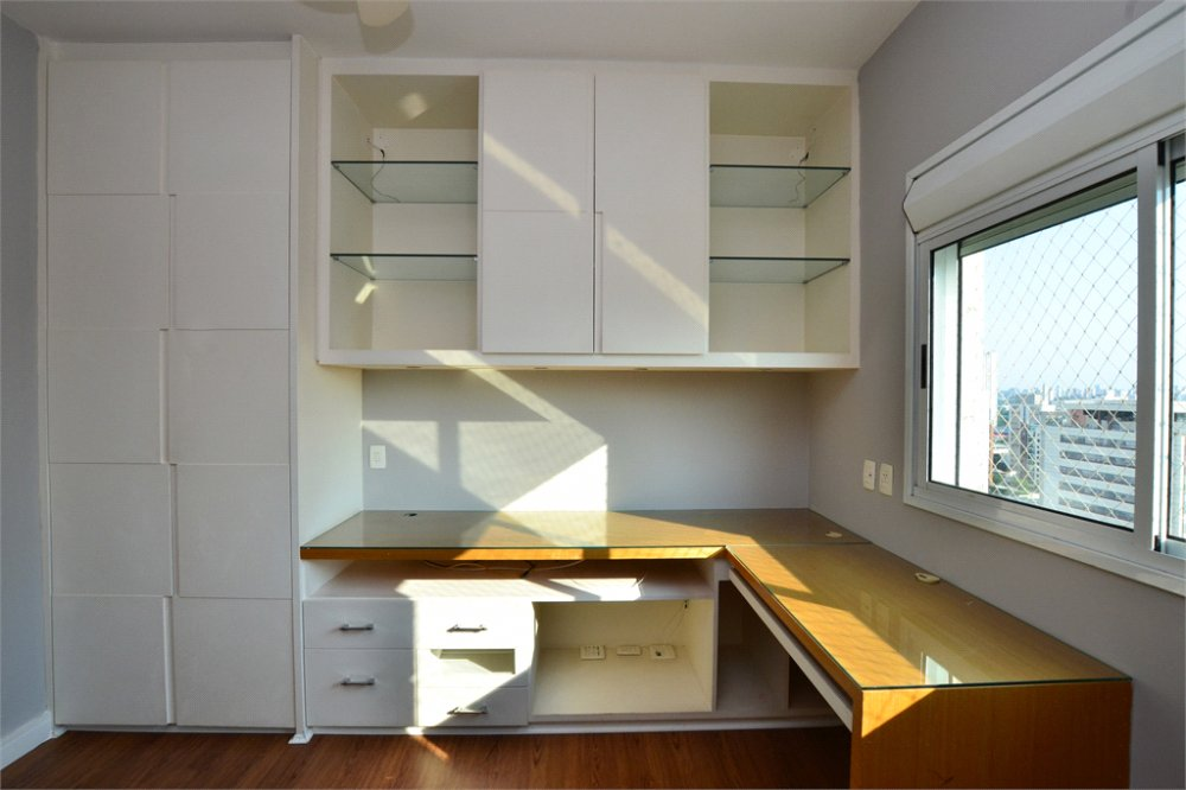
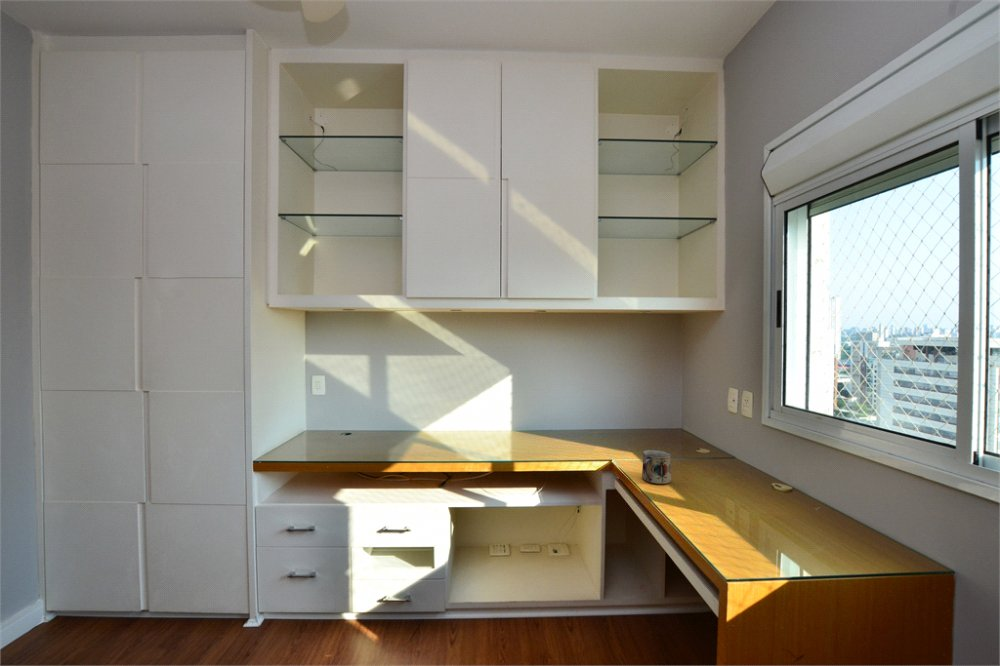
+ mug [641,449,672,486]
